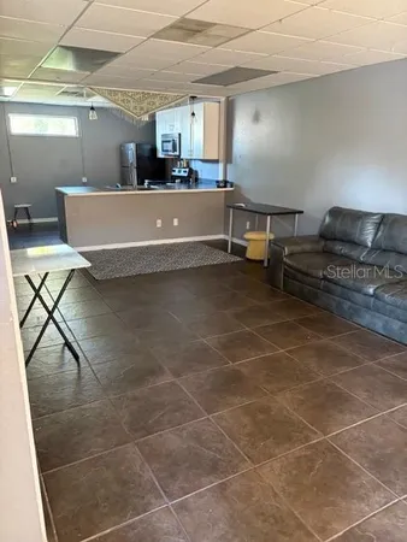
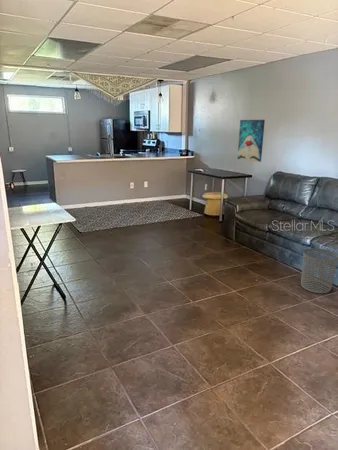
+ waste bin [300,247,338,294]
+ wall art [237,119,266,163]
